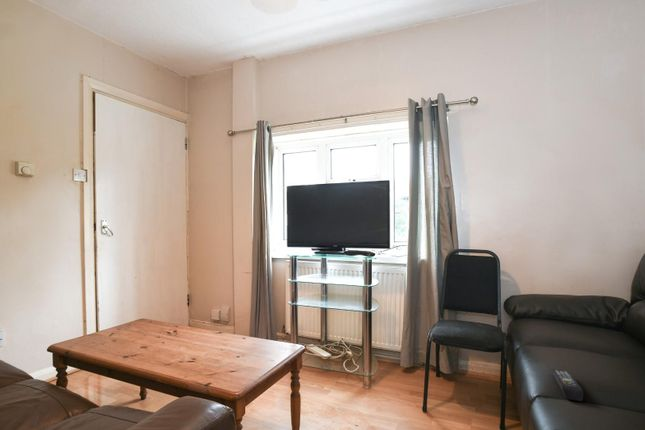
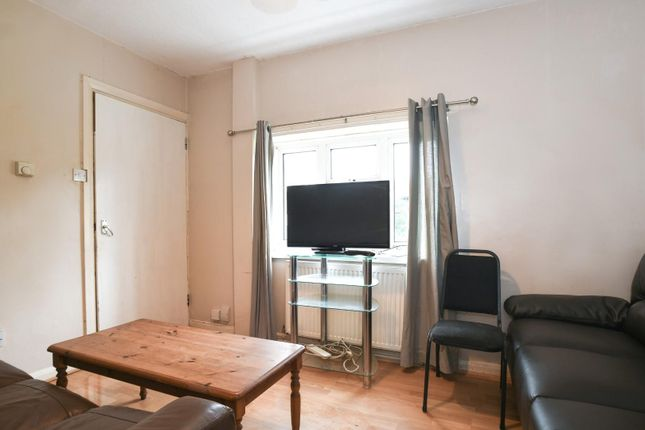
- remote control [550,368,584,402]
